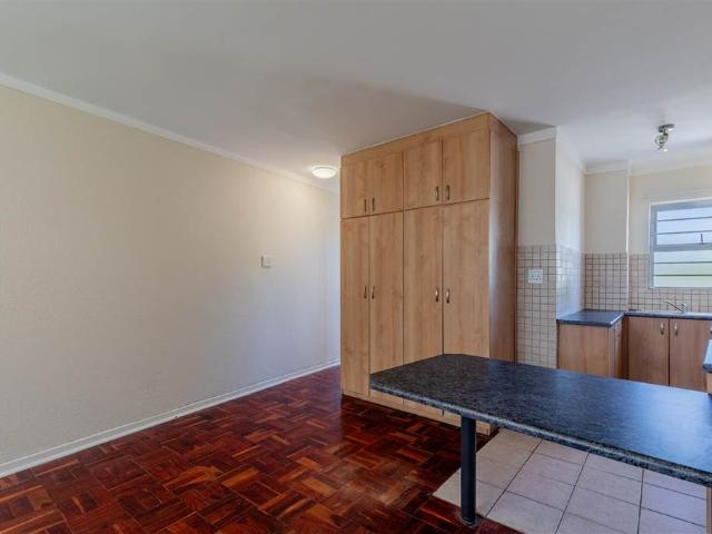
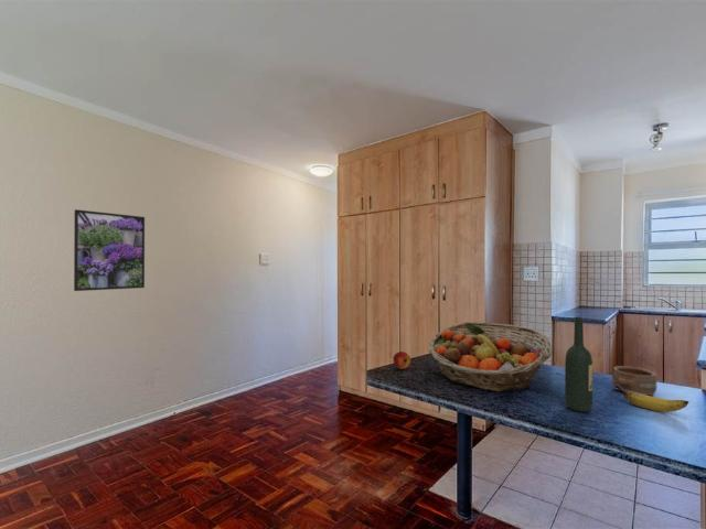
+ fruit basket [427,321,553,392]
+ pottery [611,365,657,396]
+ banana [616,385,689,413]
+ wine bottle [564,316,593,413]
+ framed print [73,208,146,292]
+ apple [392,350,411,370]
